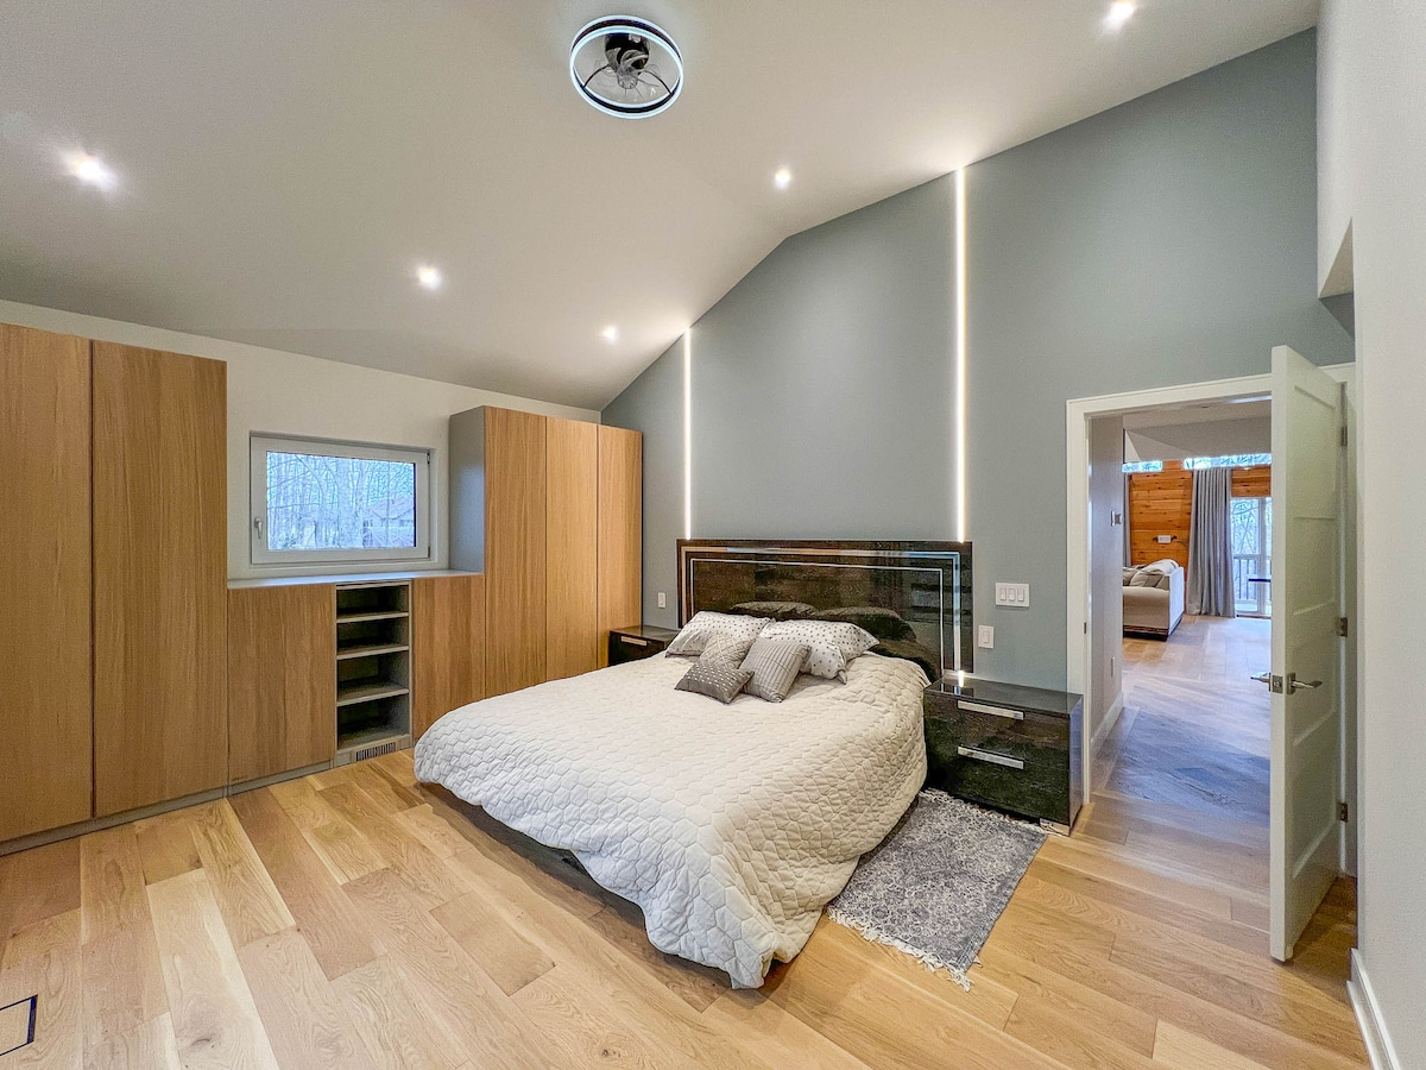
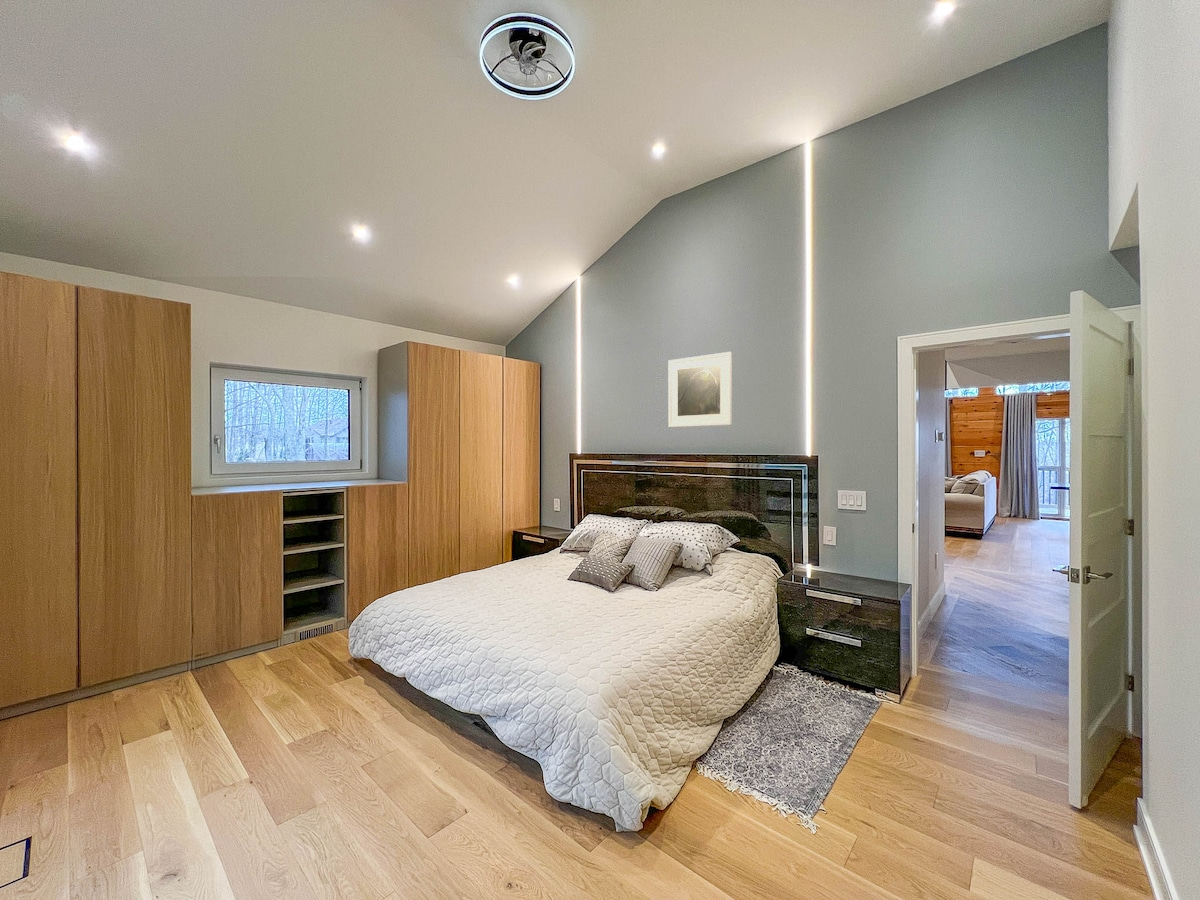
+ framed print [667,351,733,428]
